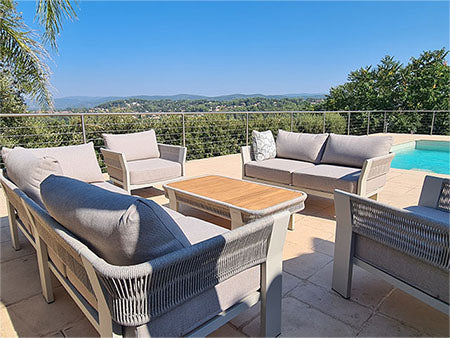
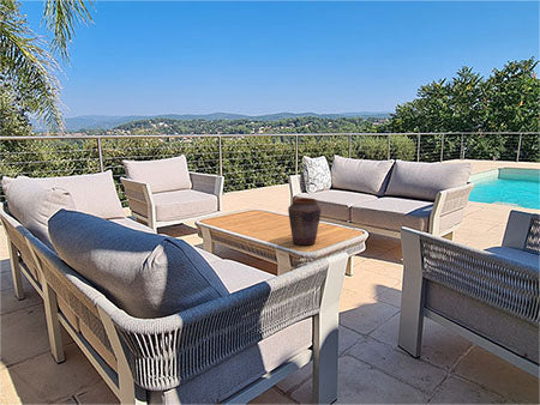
+ vase [287,197,322,246]
